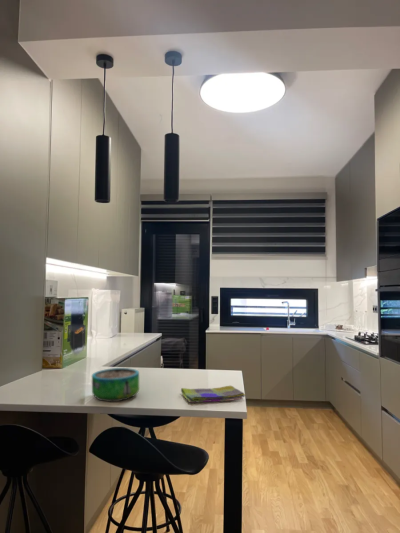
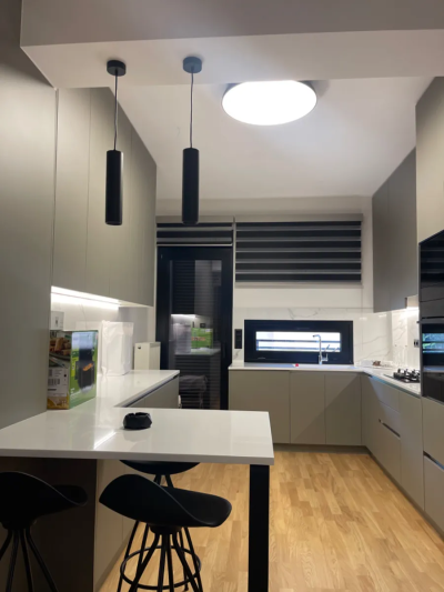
- decorative bowl [91,367,140,402]
- dish towel [180,385,247,404]
